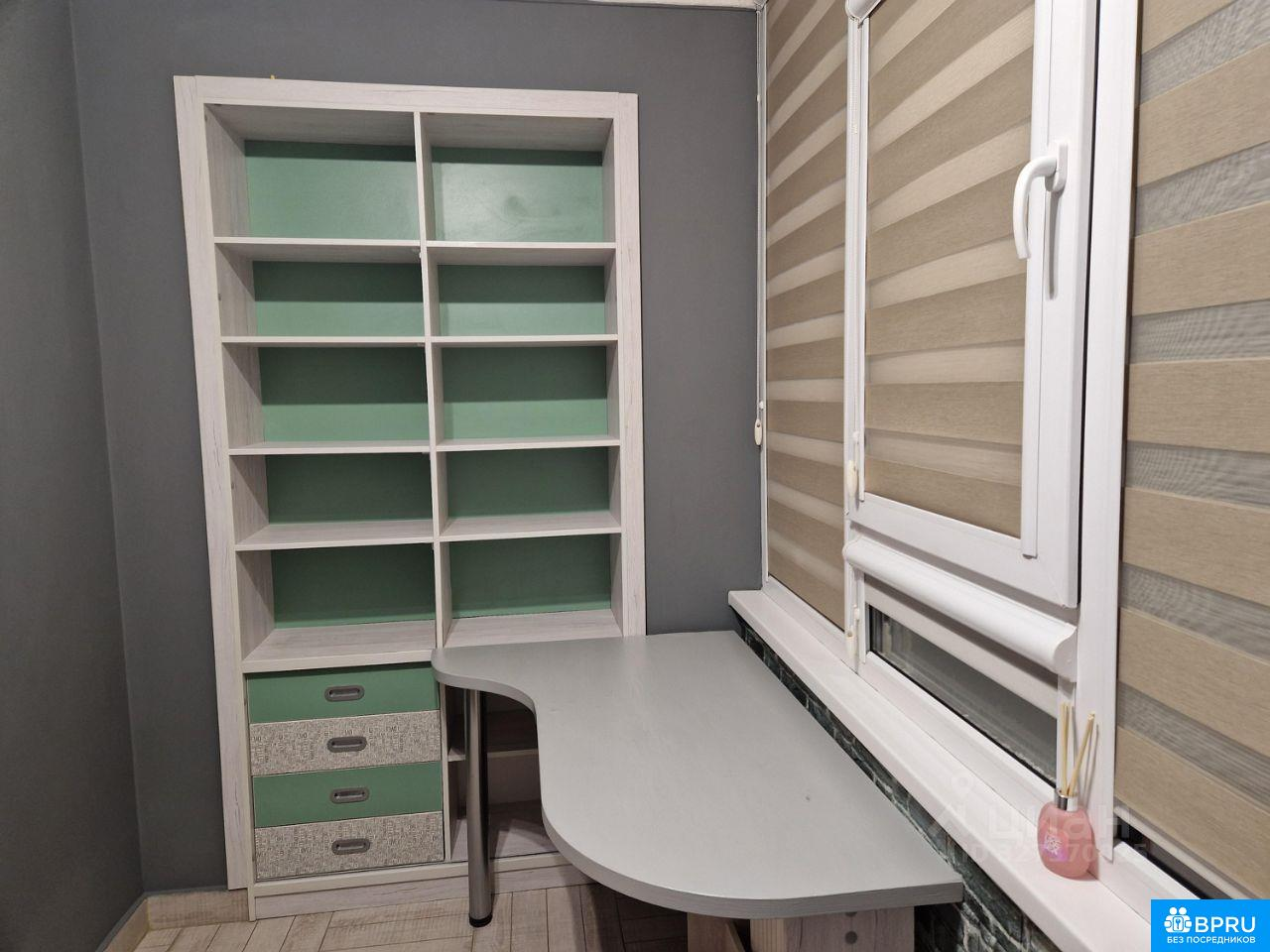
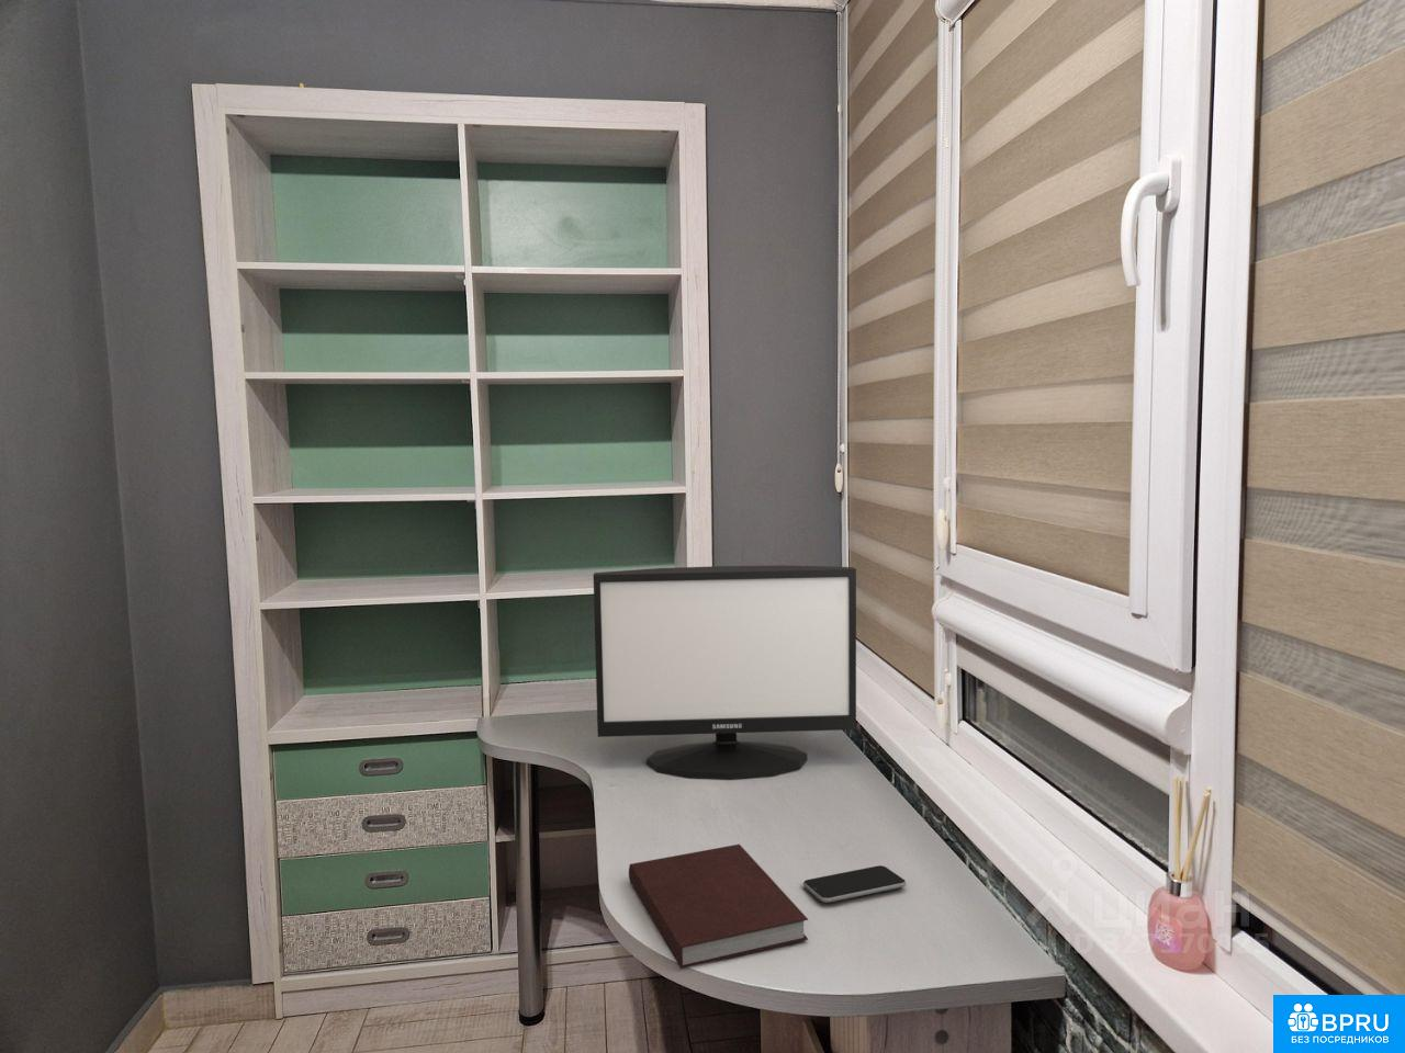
+ notebook [628,844,809,970]
+ monitor [592,565,857,780]
+ smartphone [802,864,908,904]
